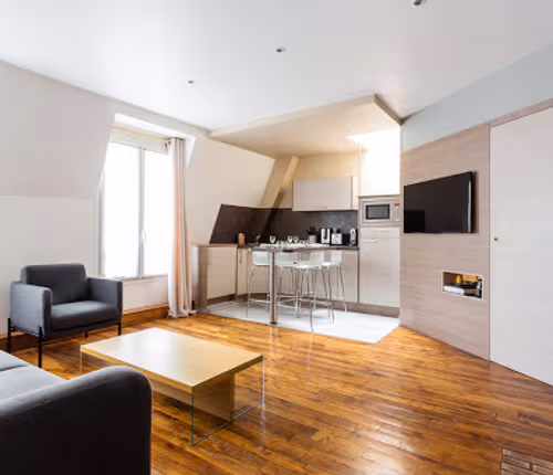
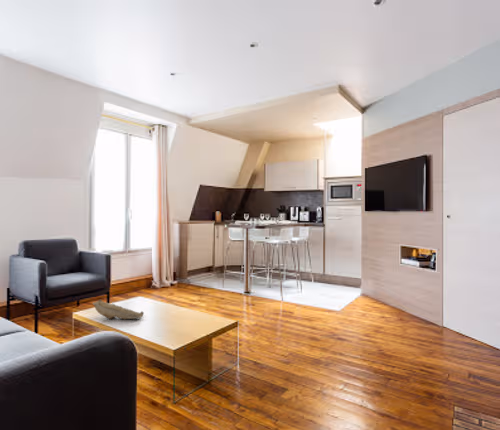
+ decorative bowl [92,299,145,320]
